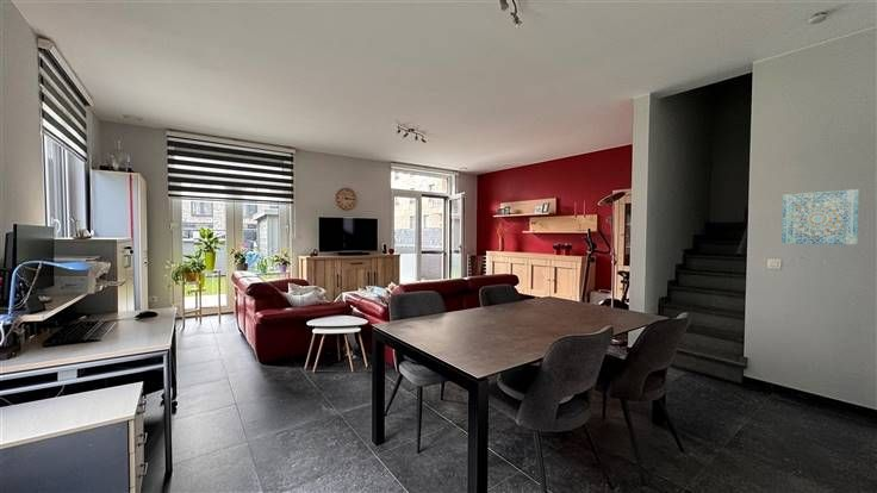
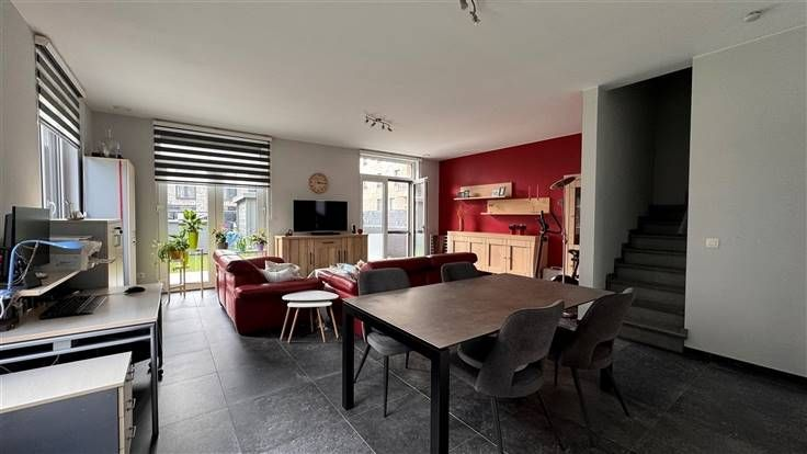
- wall art [780,188,860,245]
